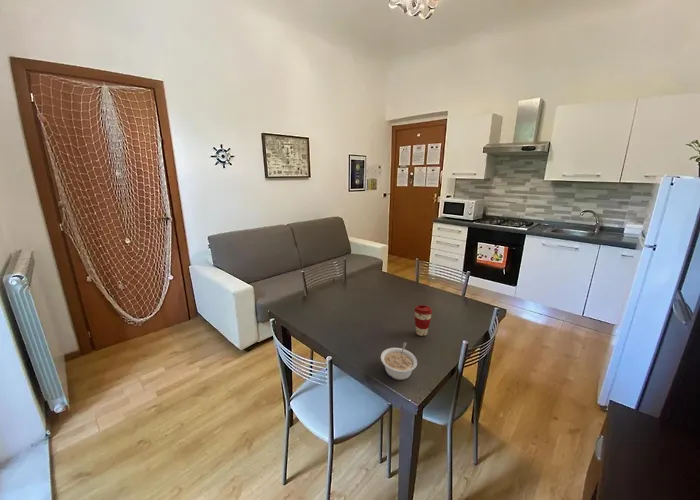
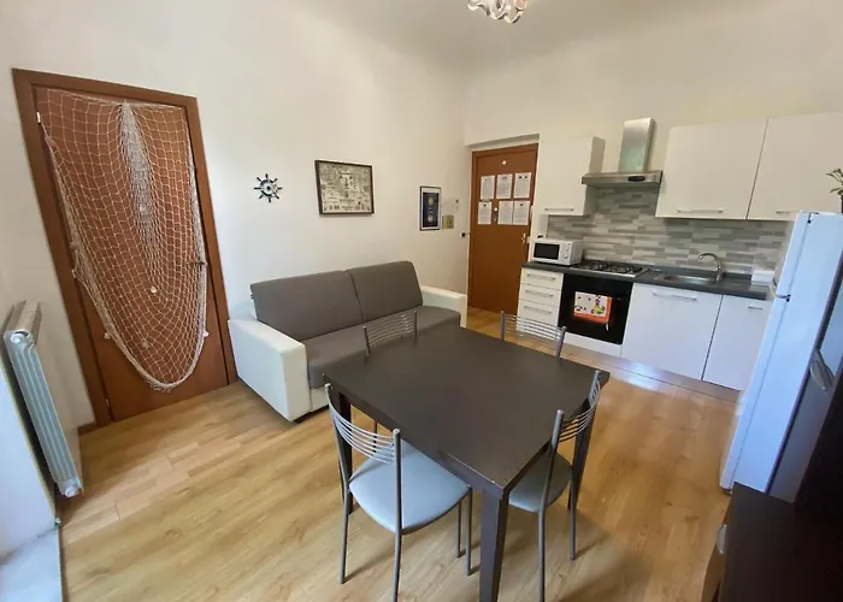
- coffee cup [413,304,433,337]
- legume [380,341,418,381]
